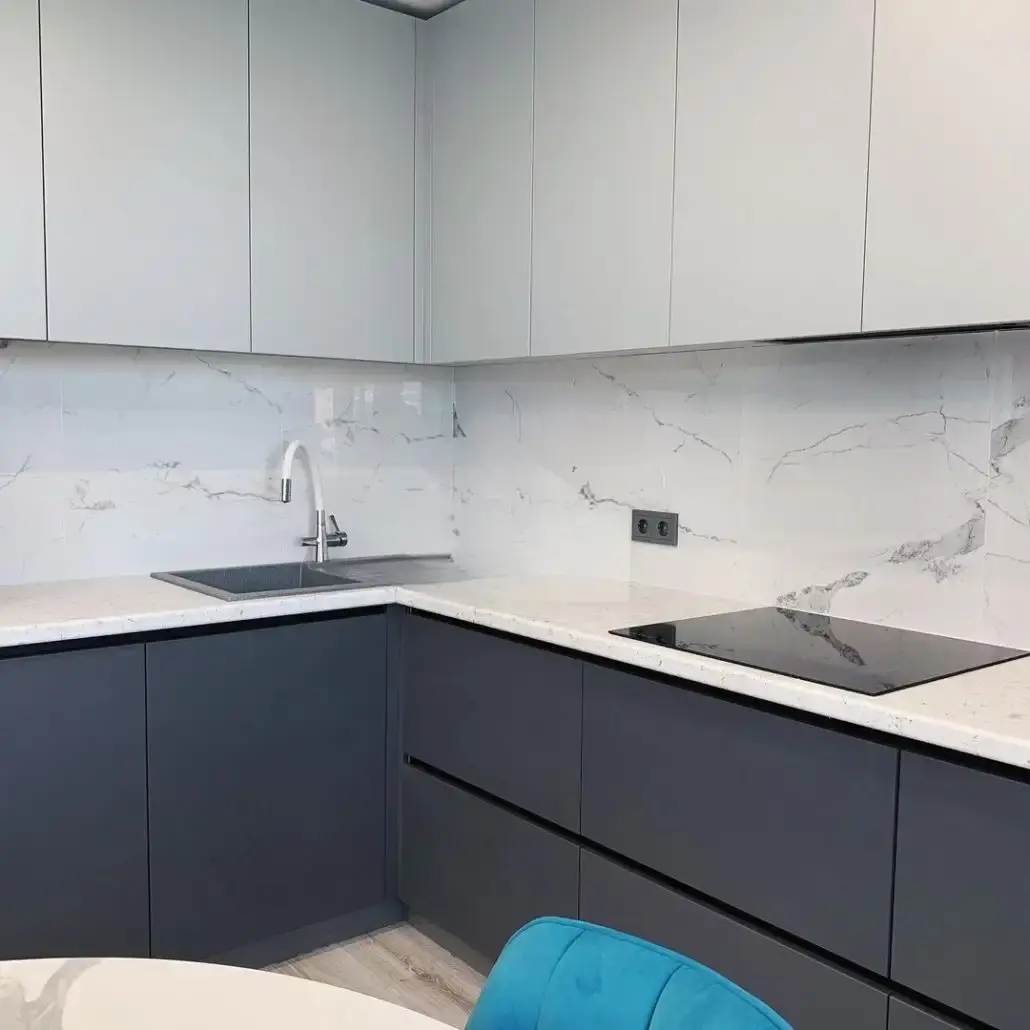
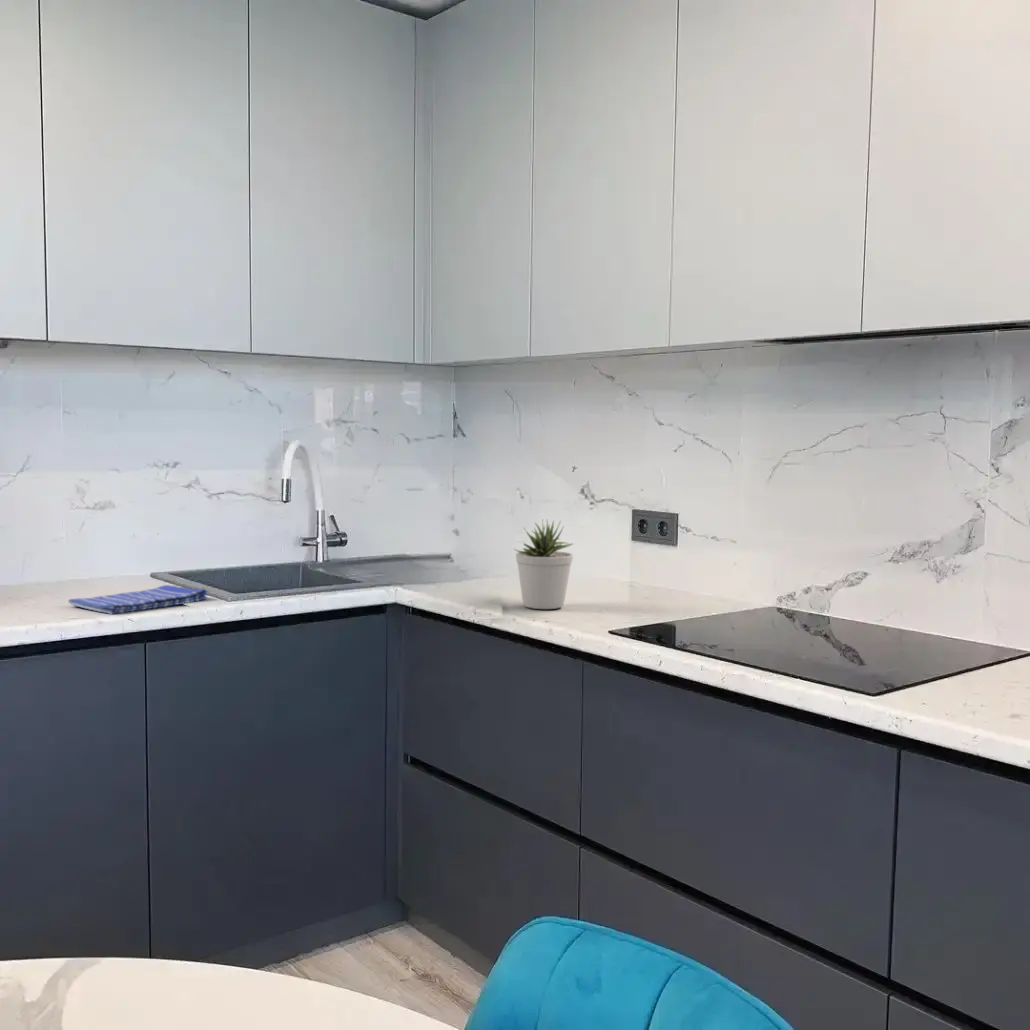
+ dish towel [67,584,208,615]
+ potted plant [513,519,574,610]
